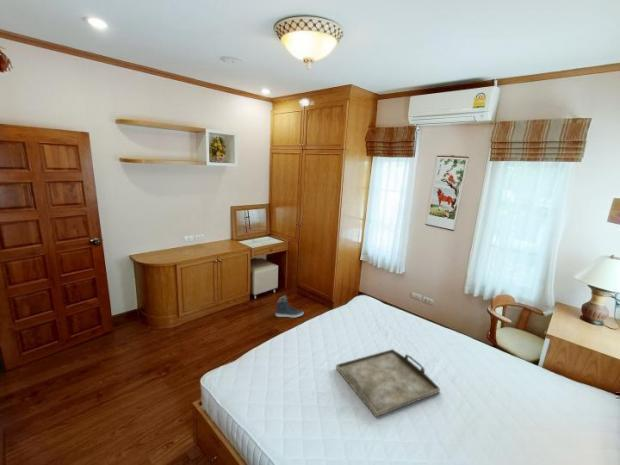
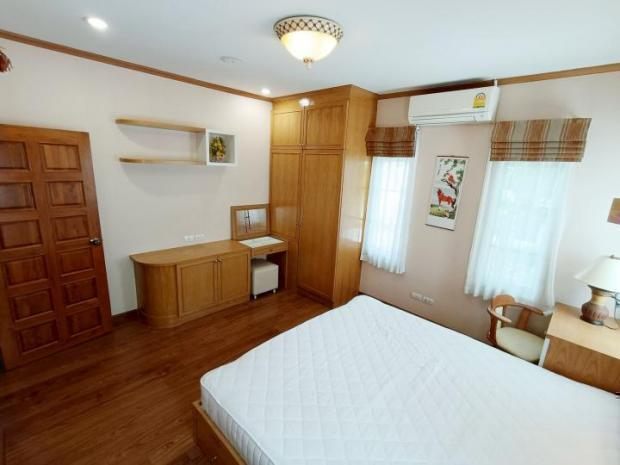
- sneaker [275,295,304,319]
- serving tray [335,348,441,418]
